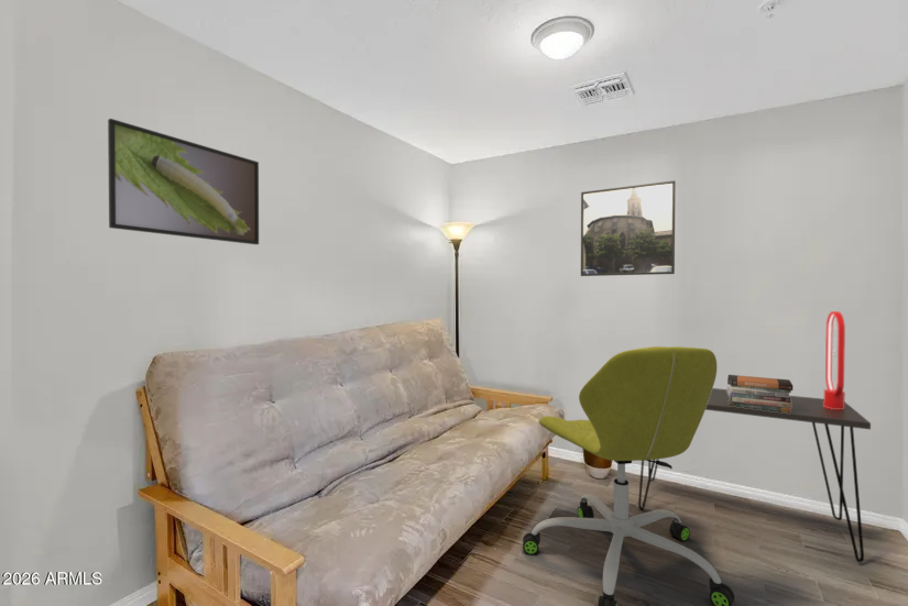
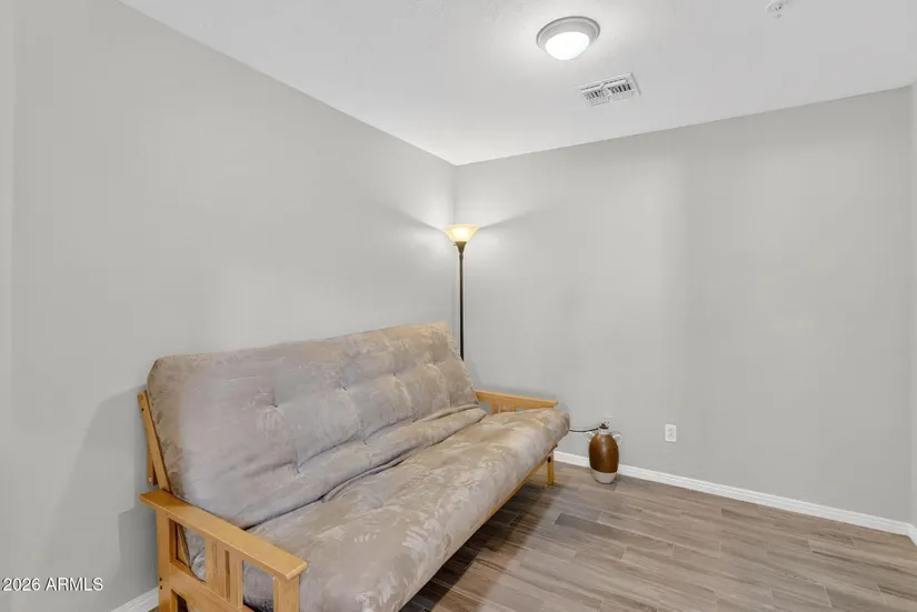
- table lamp [823,310,846,409]
- office chair [522,345,736,606]
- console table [637,387,872,563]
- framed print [107,118,260,245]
- book stack [726,374,794,414]
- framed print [580,179,677,277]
